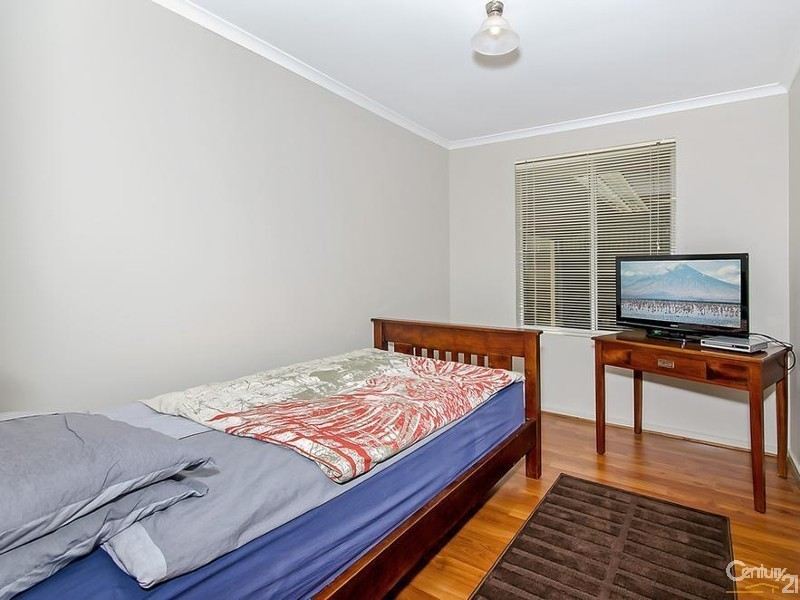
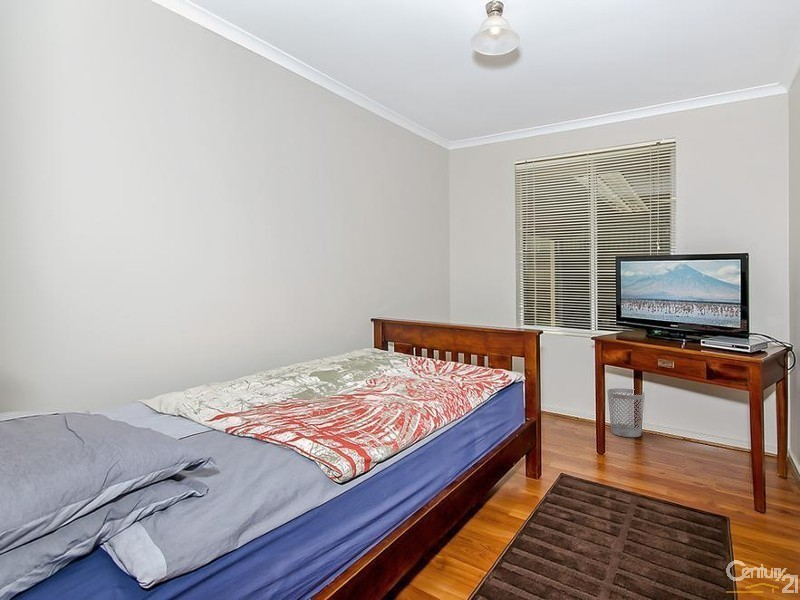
+ wastebasket [606,387,646,438]
